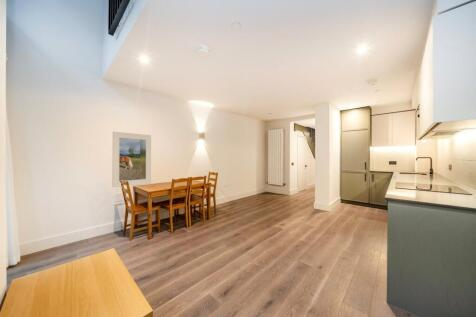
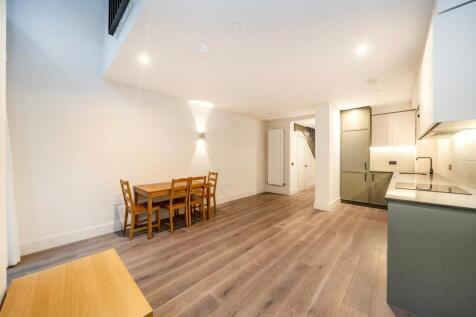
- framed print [111,131,152,188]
